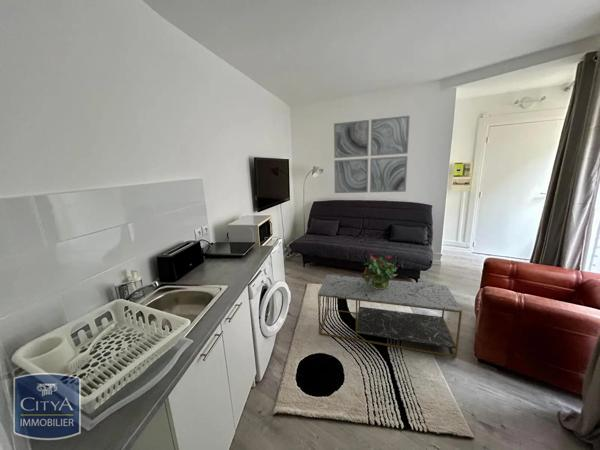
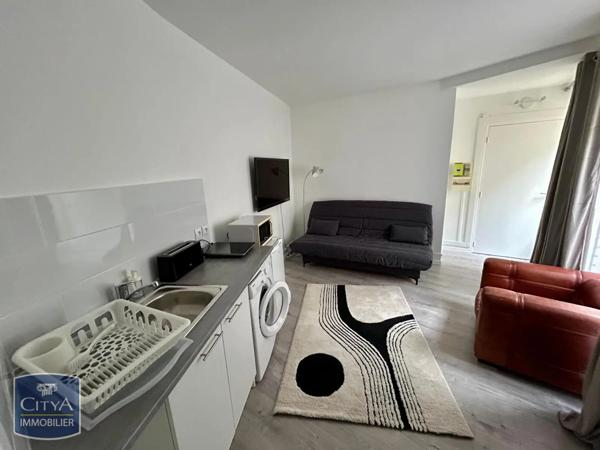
- potted plant [360,252,399,289]
- coffee table [317,274,463,358]
- wall art [333,115,411,194]
